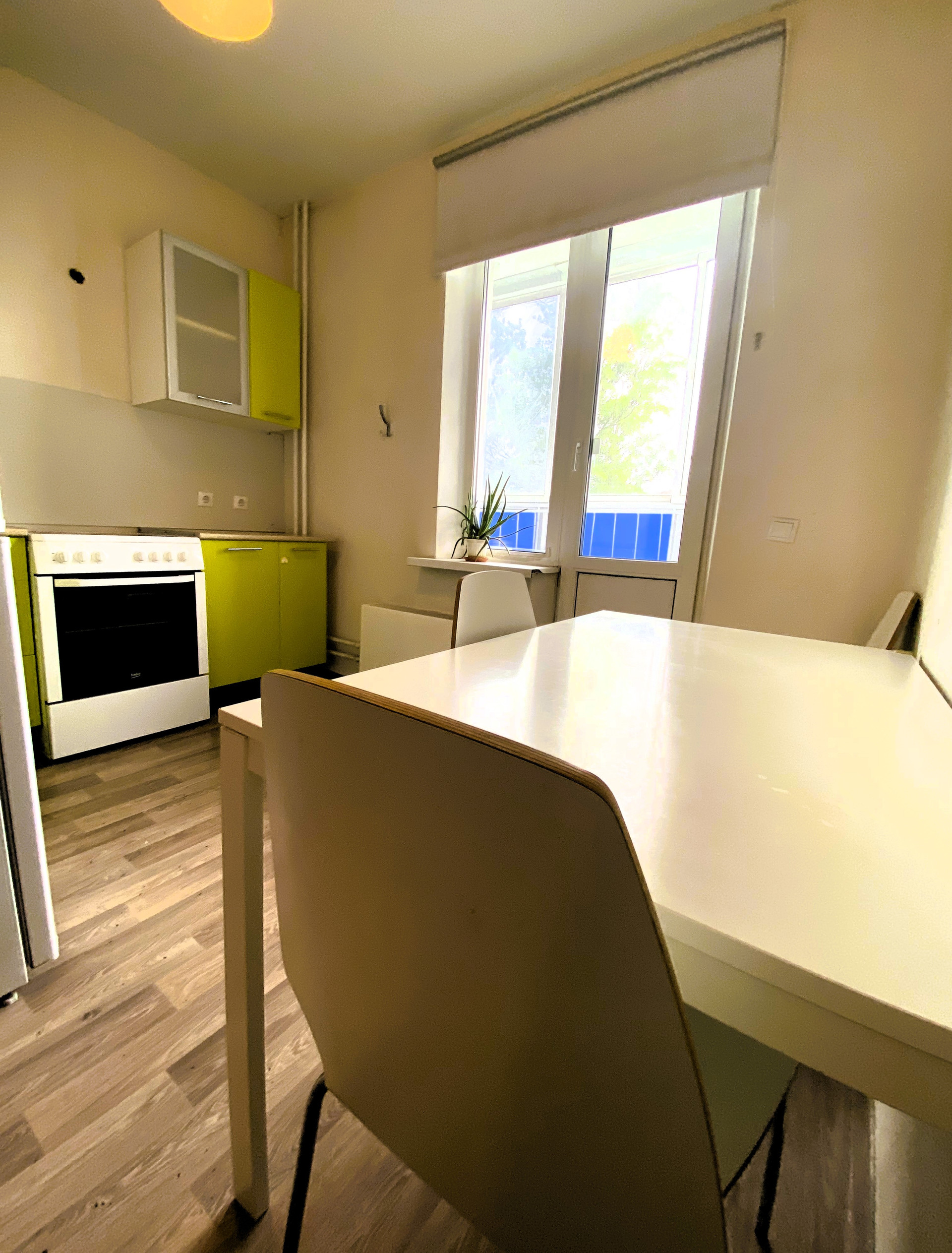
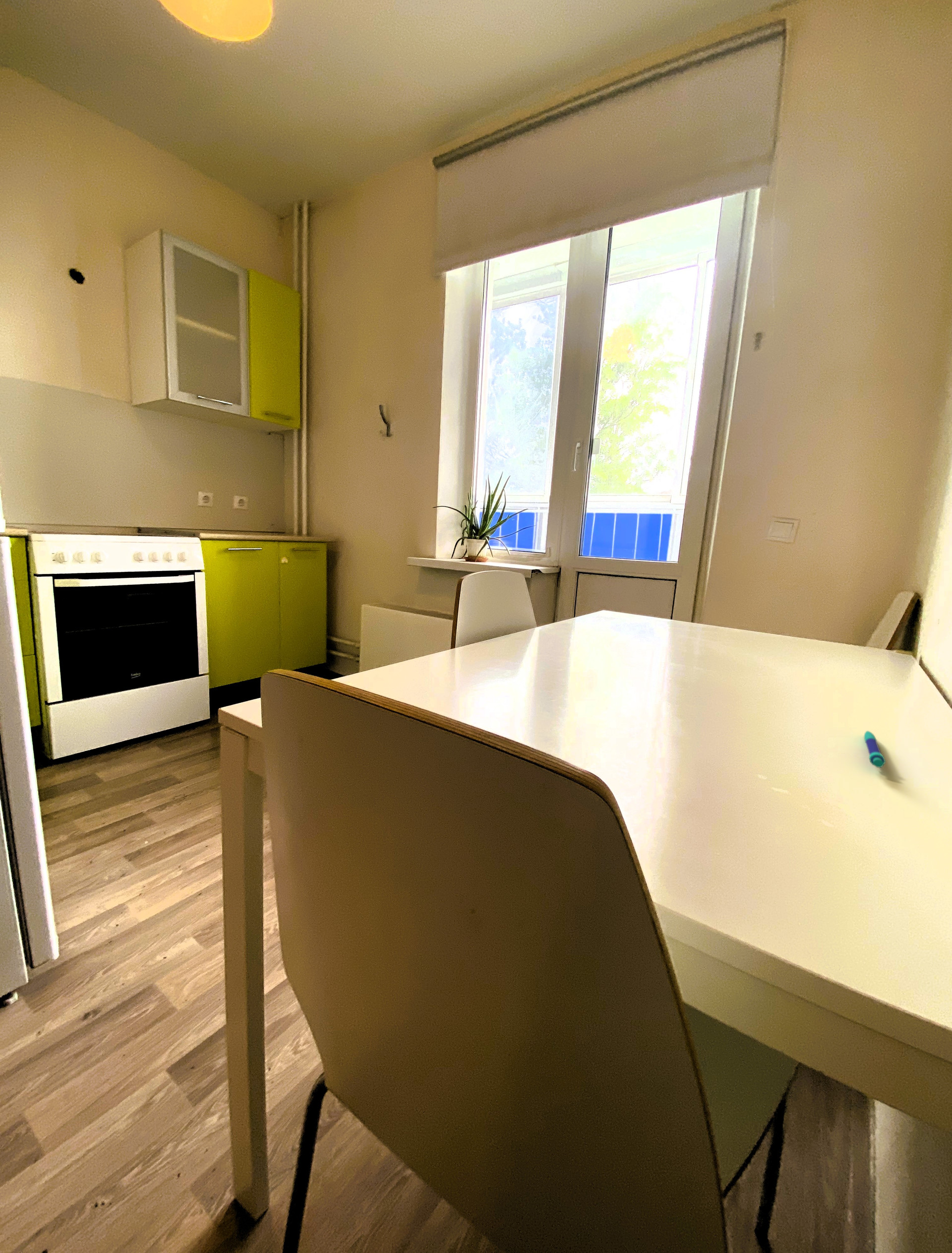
+ pen [864,731,886,768]
